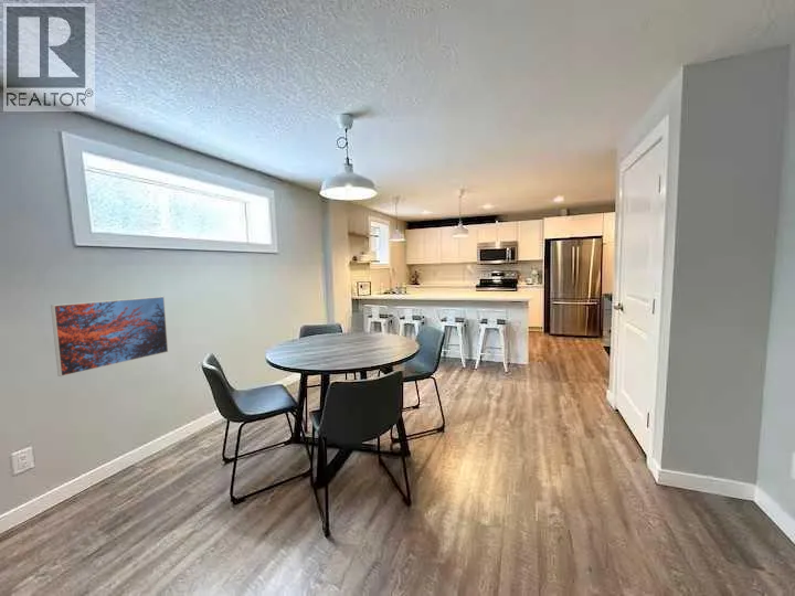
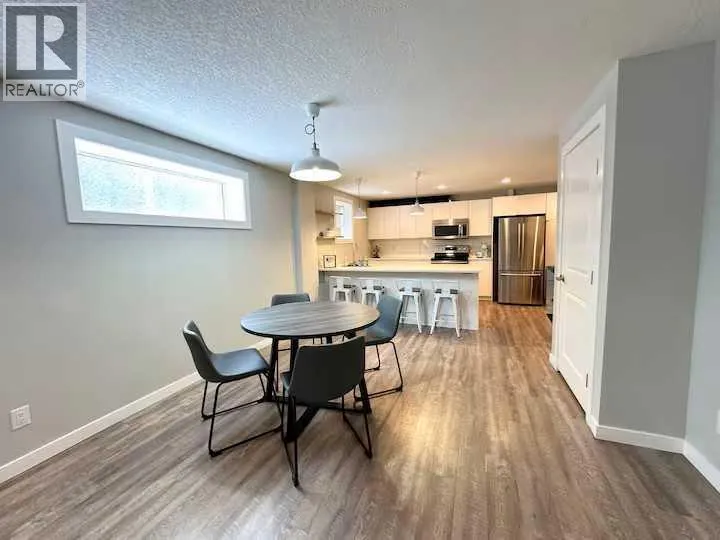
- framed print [50,296,169,377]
